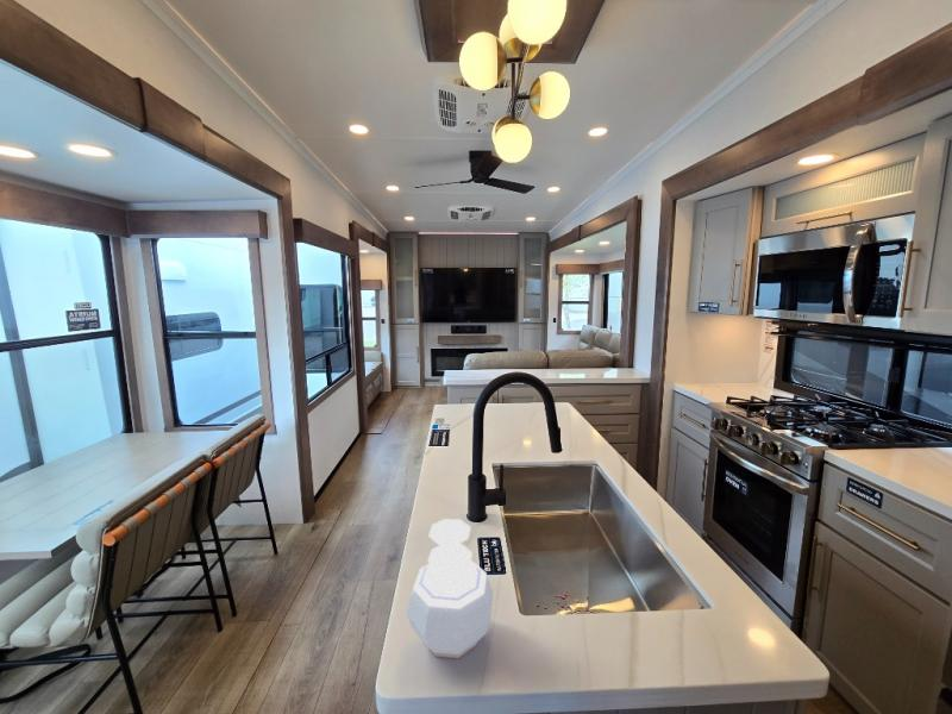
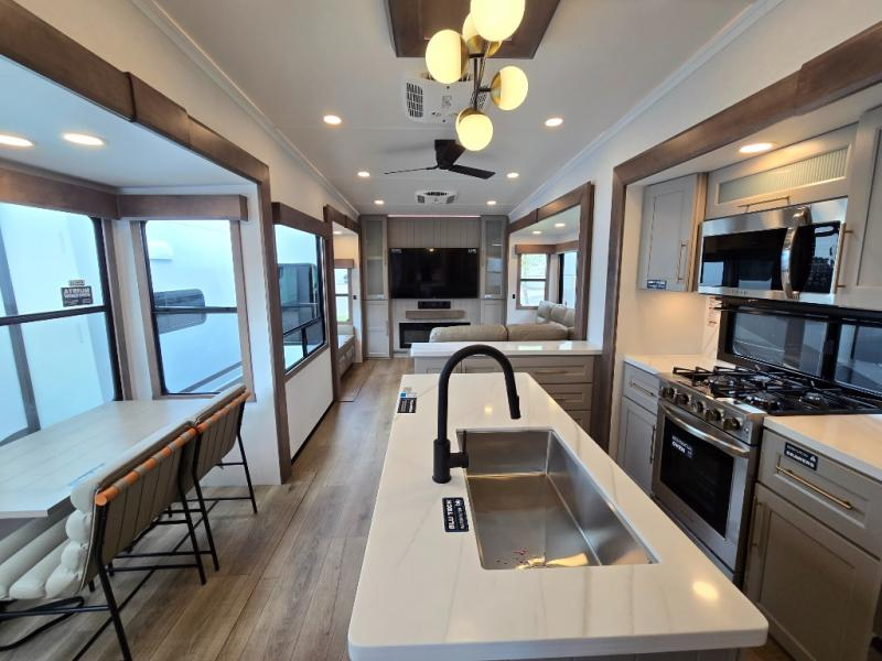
- soap dispenser [406,518,494,659]
